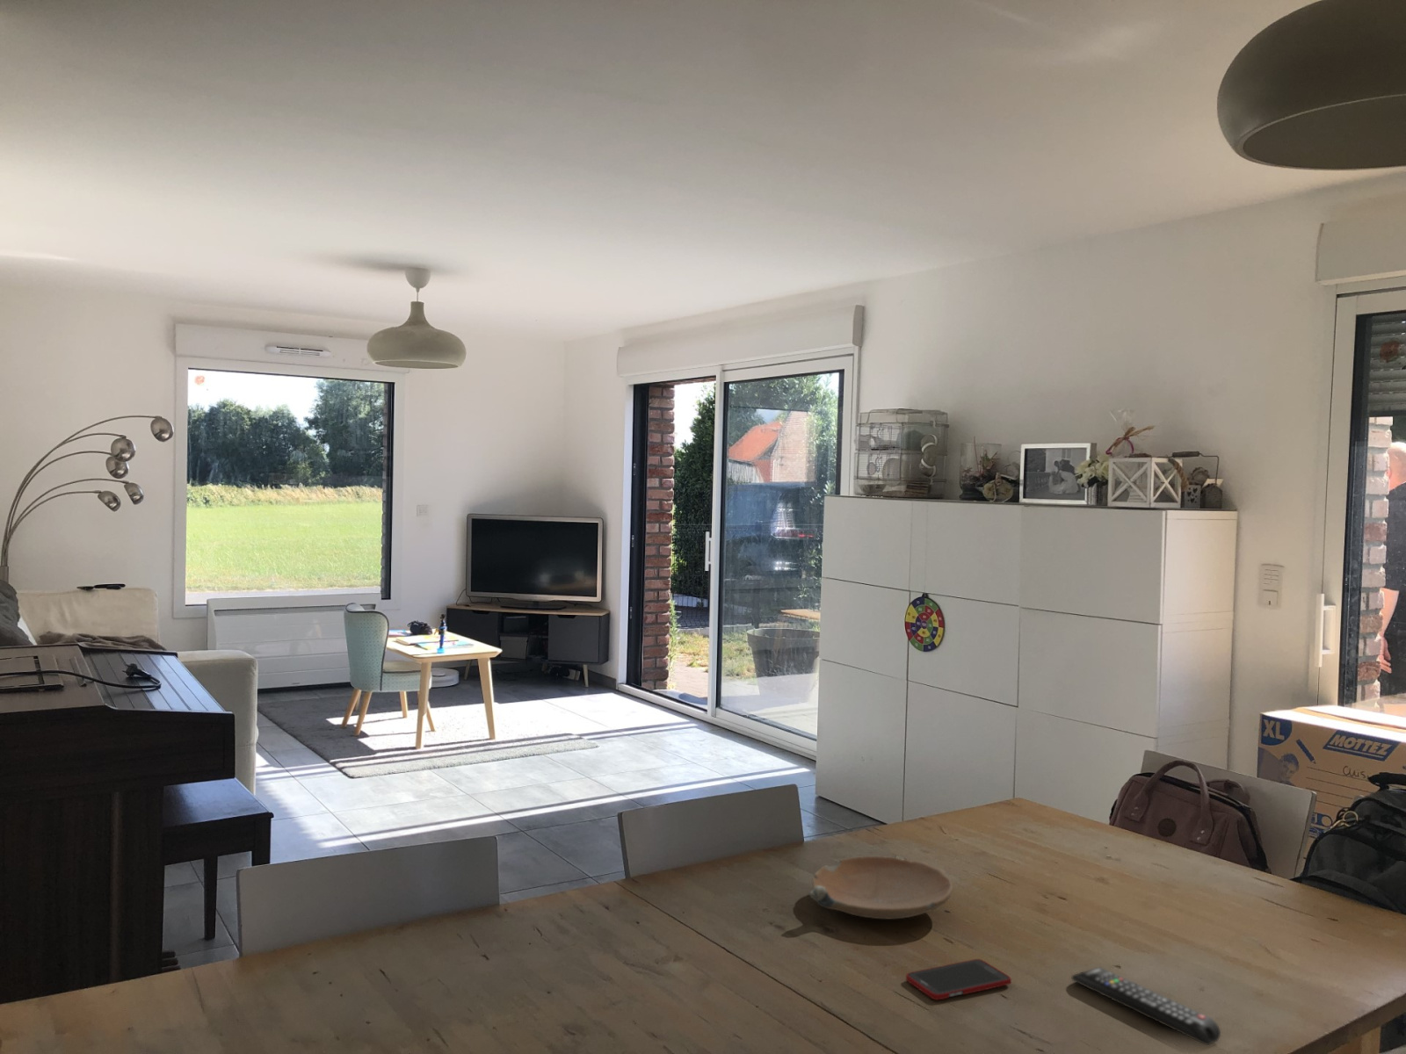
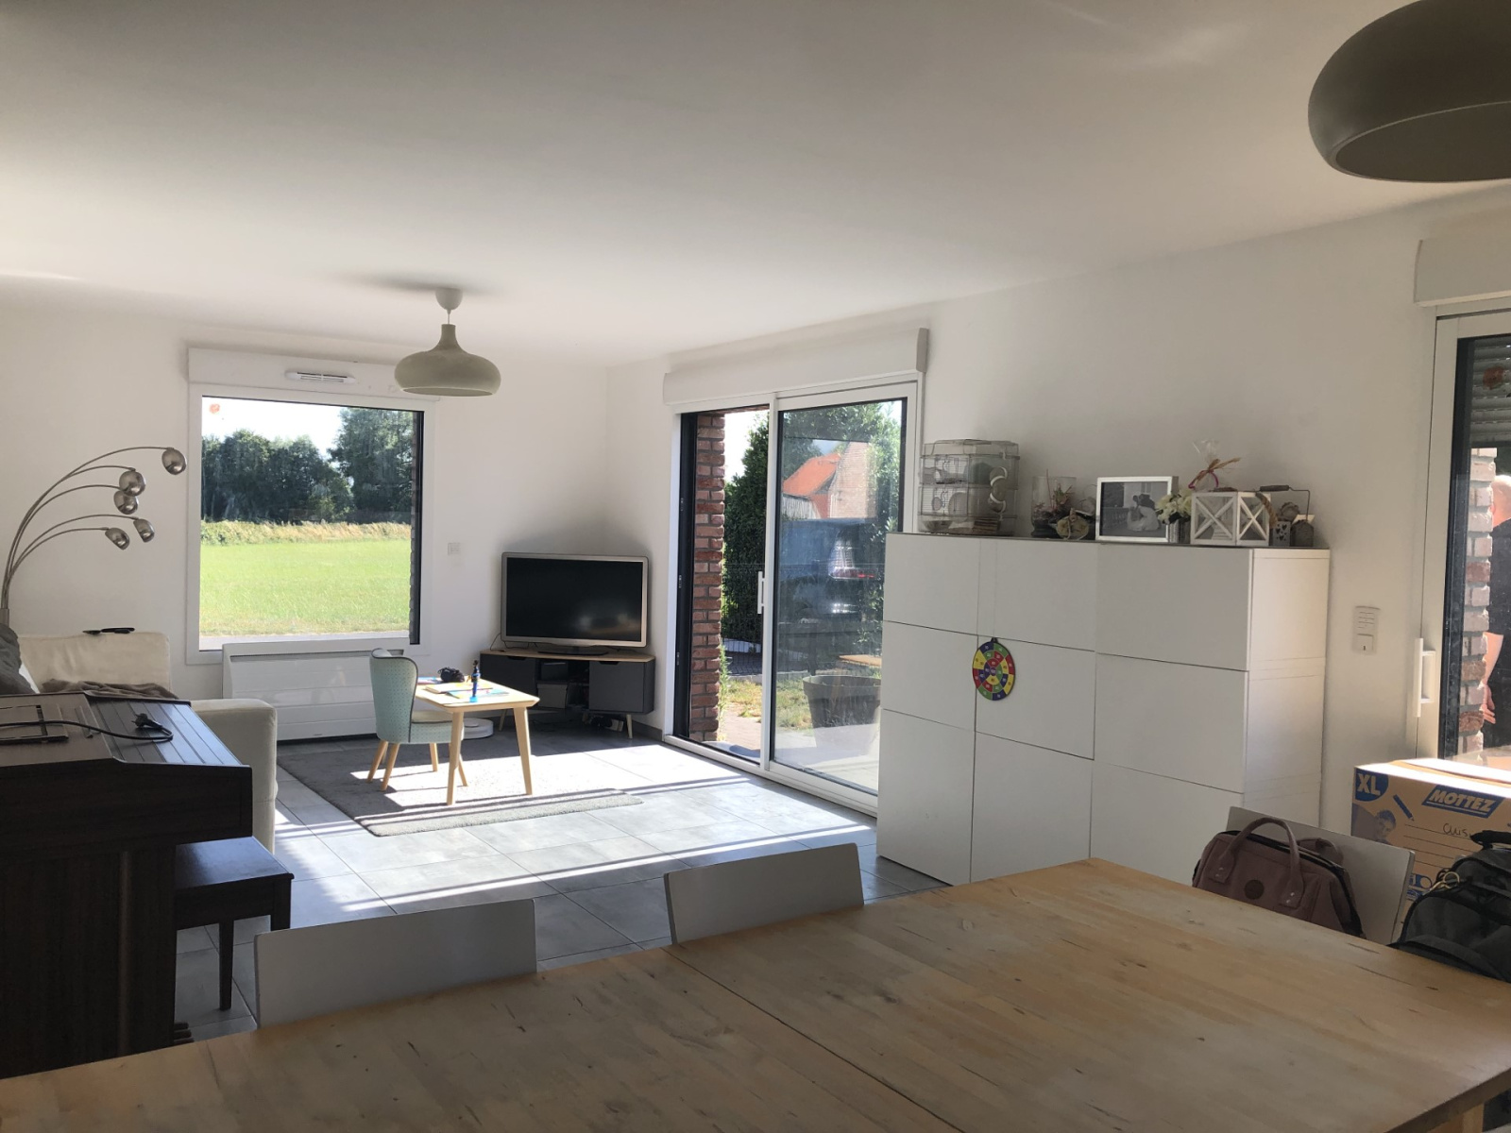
- bowl [807,856,953,920]
- remote control [1071,967,1221,1046]
- cell phone [906,959,1012,1001]
